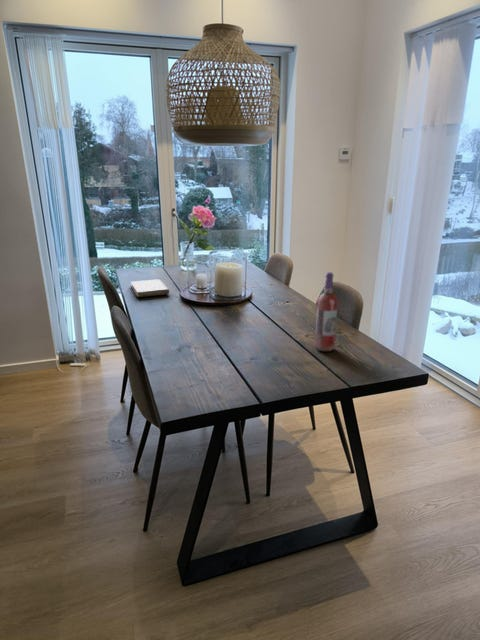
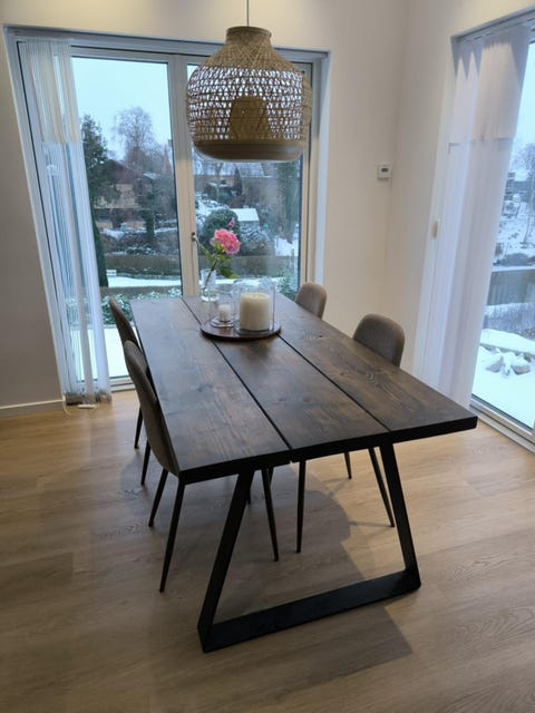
- wine bottle [314,271,339,352]
- notebook [130,278,170,298]
